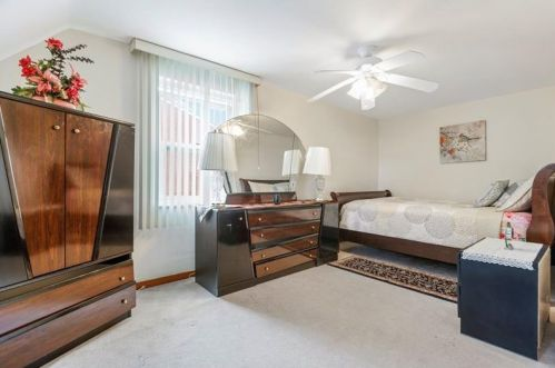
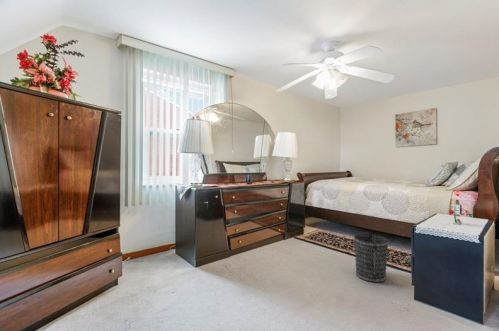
+ wastebasket [353,233,389,284]
